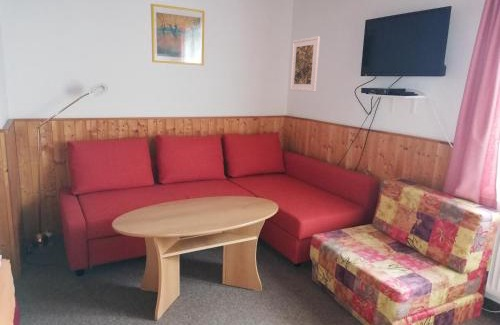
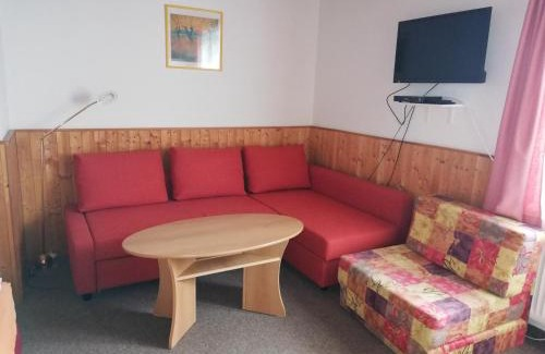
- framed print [289,35,321,92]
